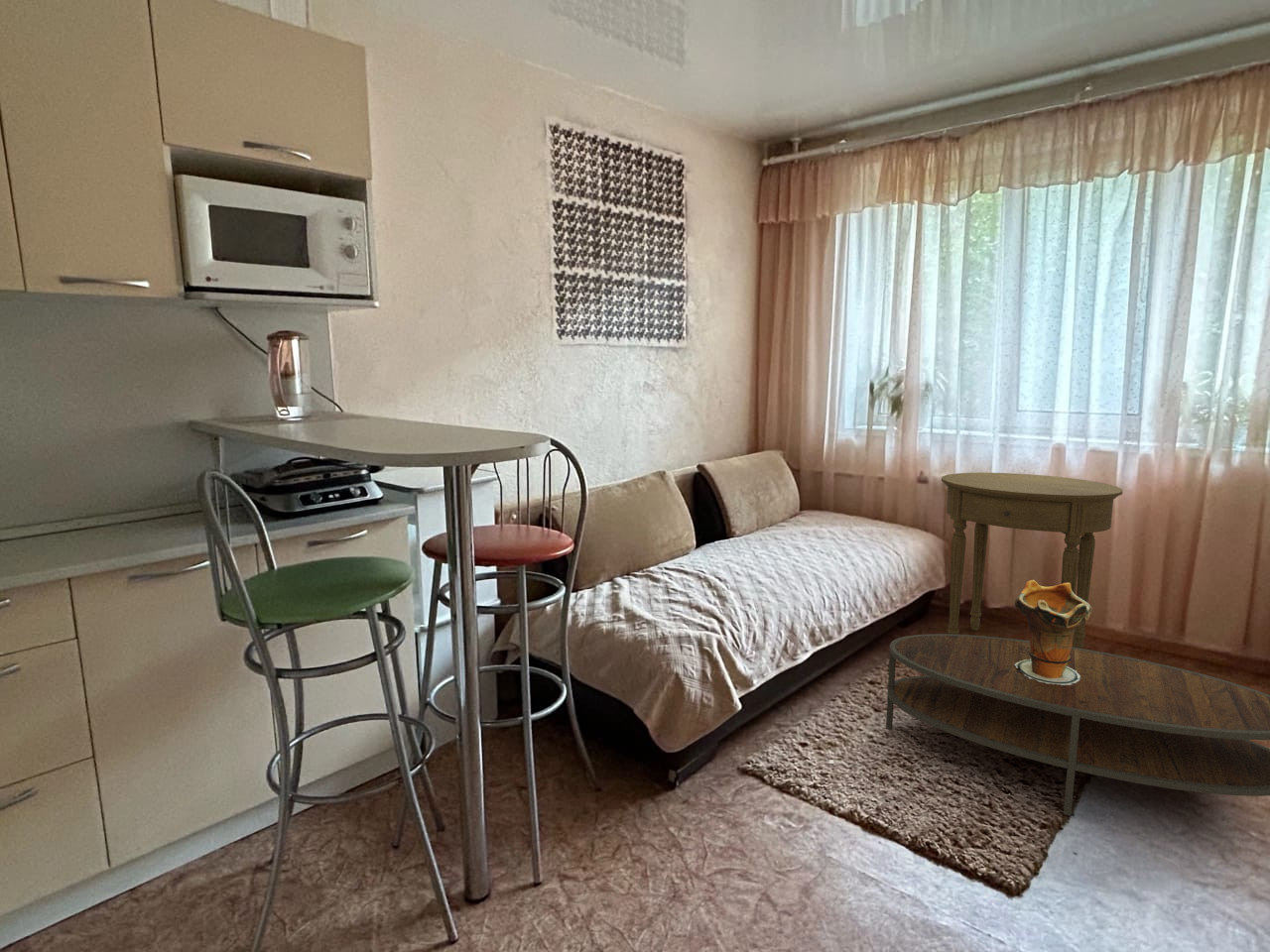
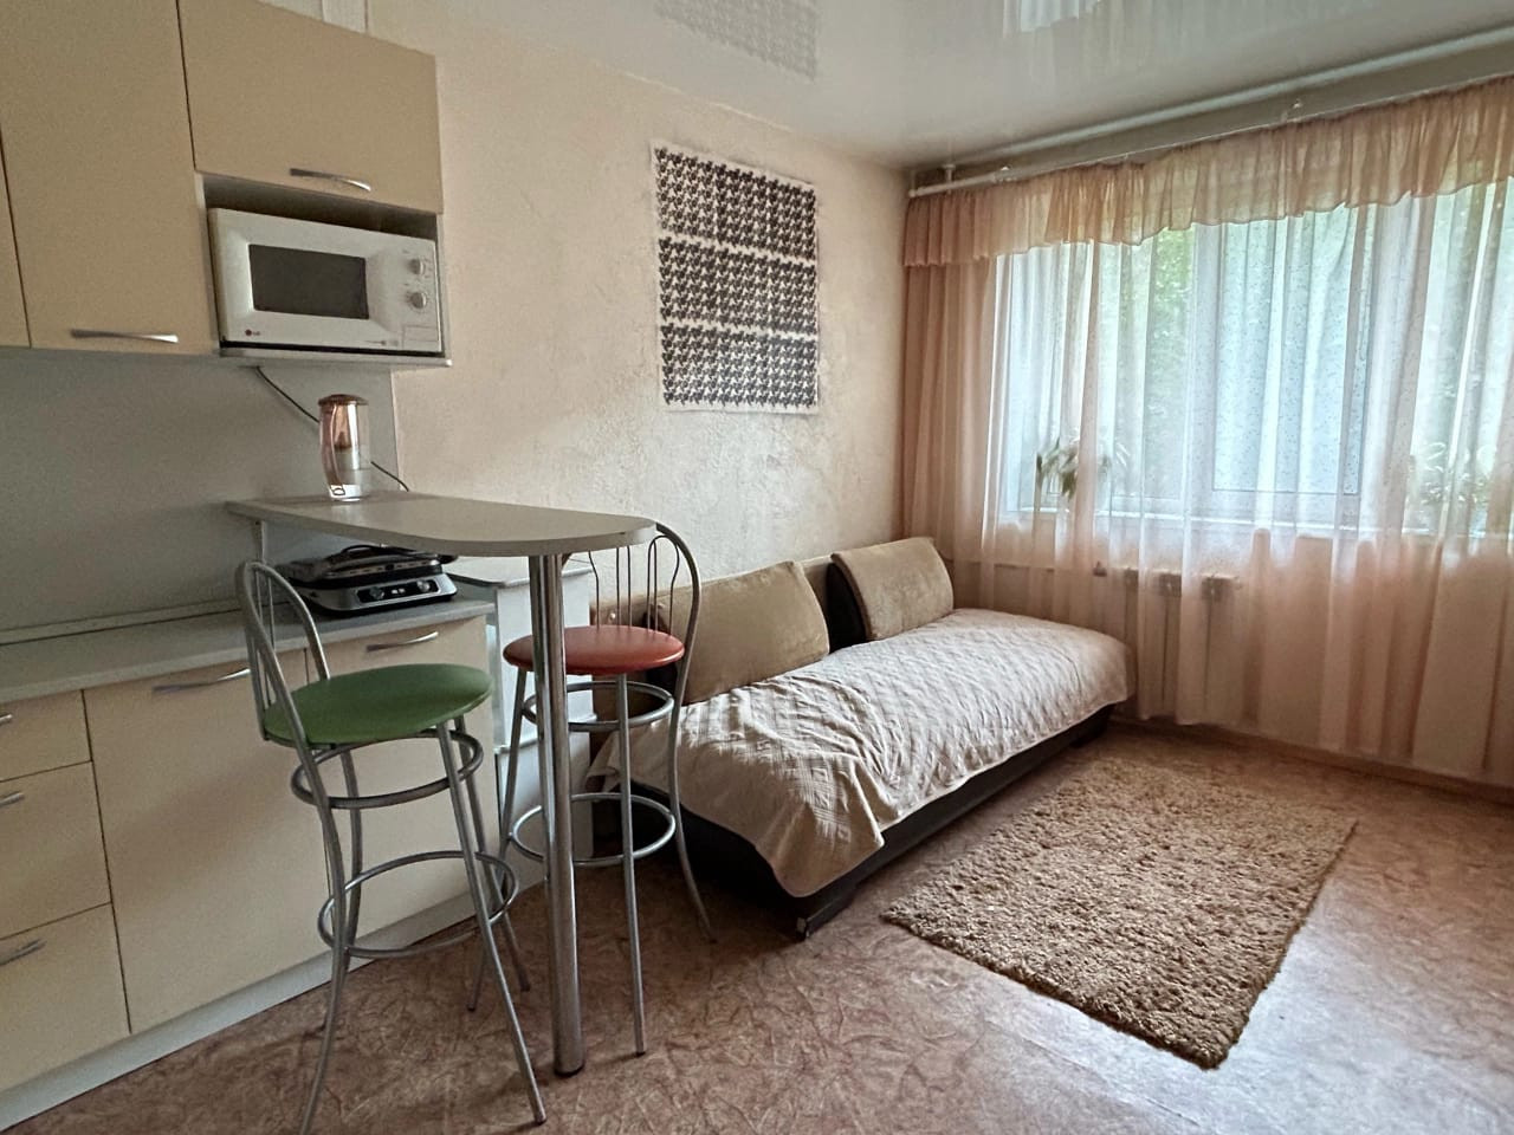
- decorative vase [1014,579,1093,685]
- side table [941,472,1124,649]
- coffee table [885,633,1270,817]
